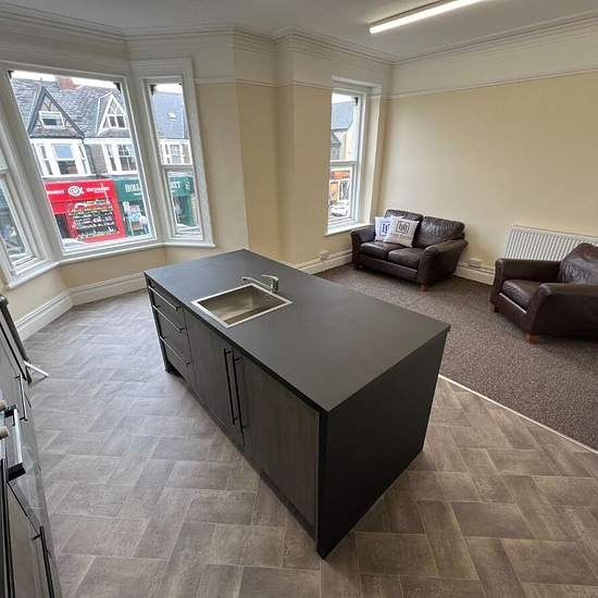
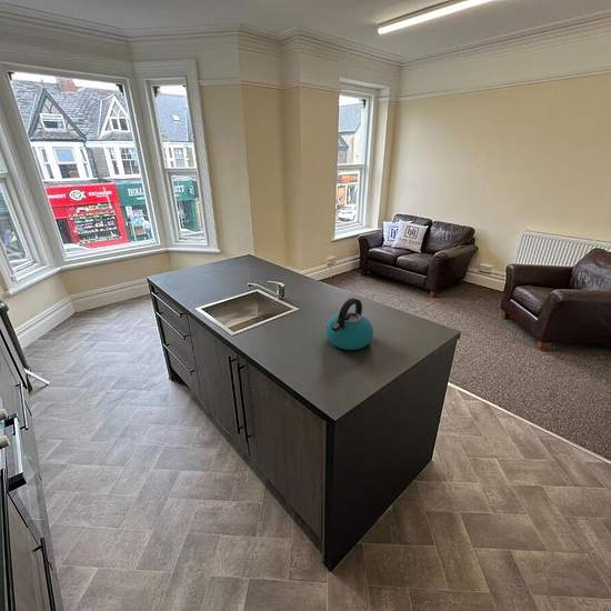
+ kettle [324,297,374,351]
